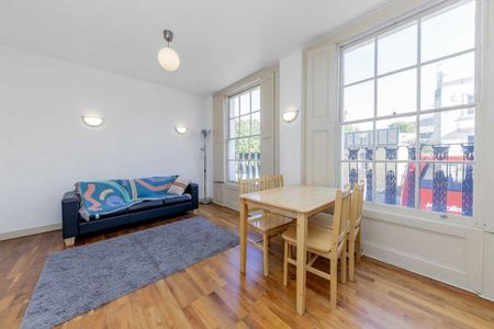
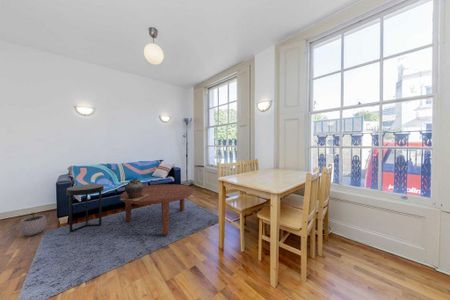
+ coffee table [119,183,194,236]
+ ceramic pot [119,178,148,201]
+ plant pot [18,210,48,237]
+ side table [66,183,105,233]
